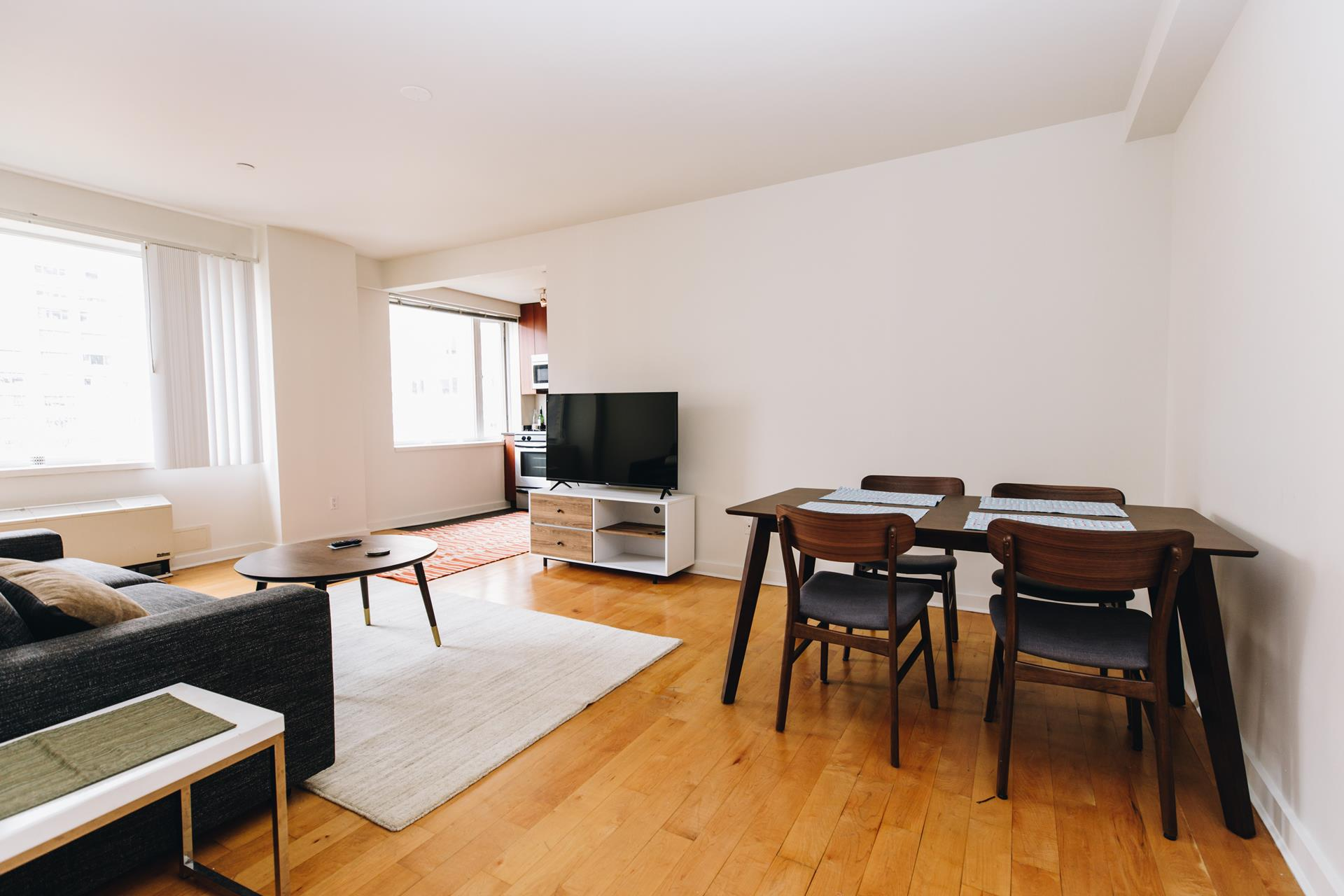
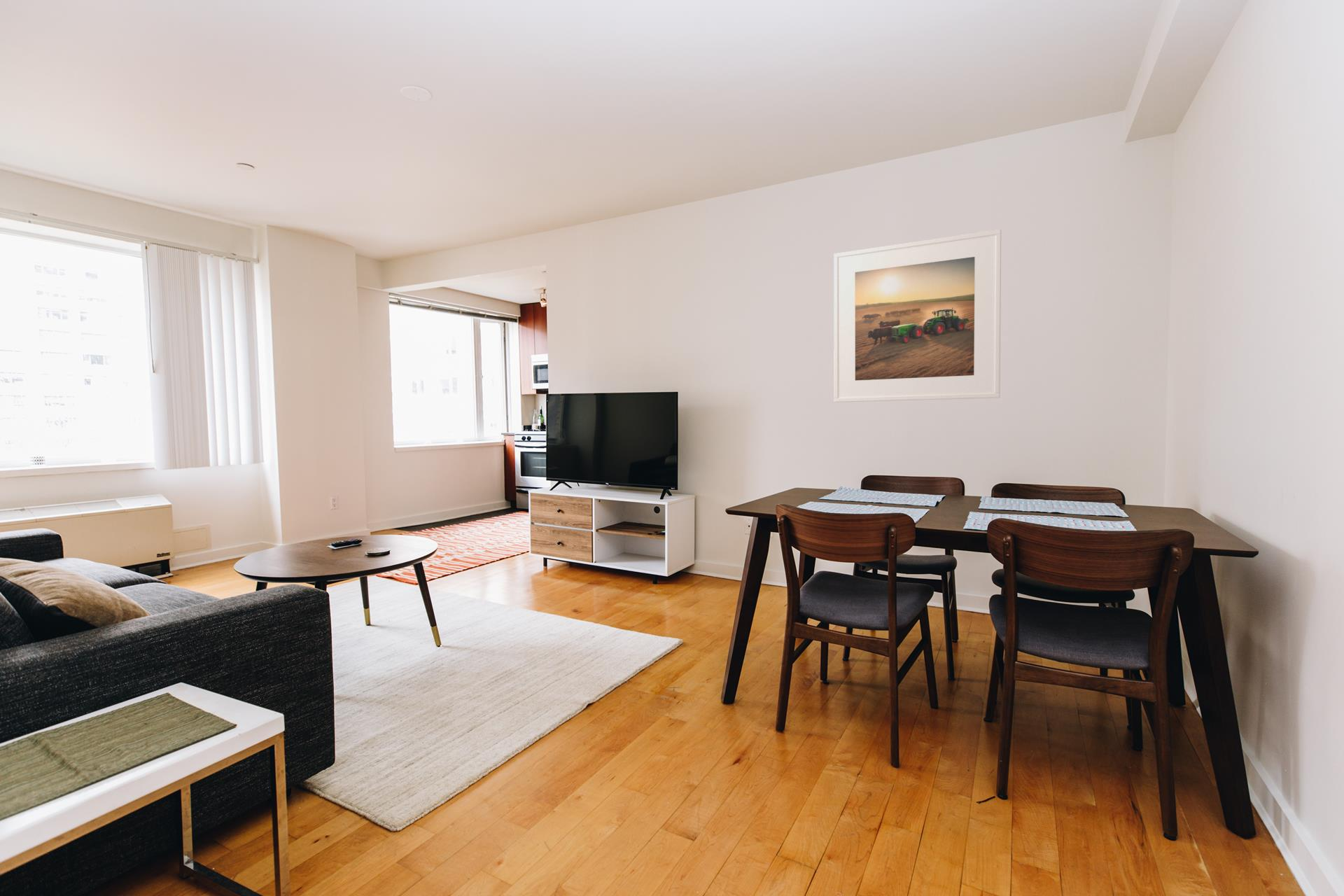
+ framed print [833,229,1002,403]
